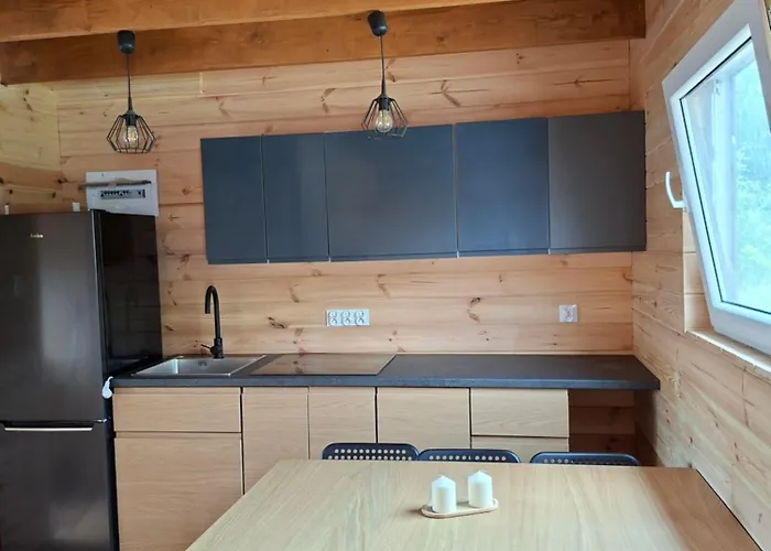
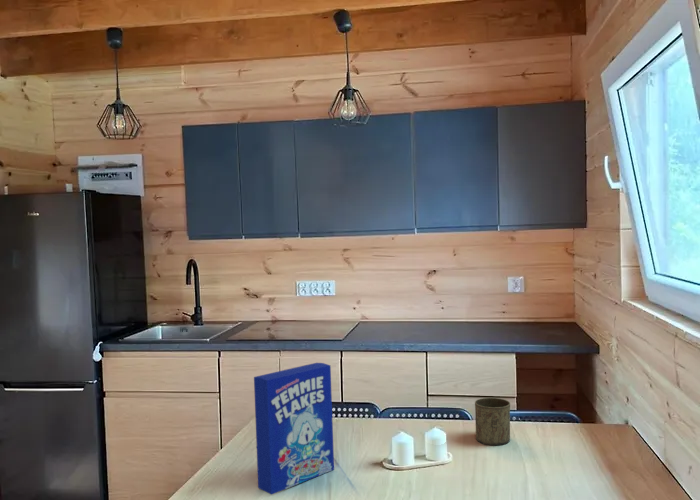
+ cup [474,397,511,446]
+ cereal box [253,362,335,496]
